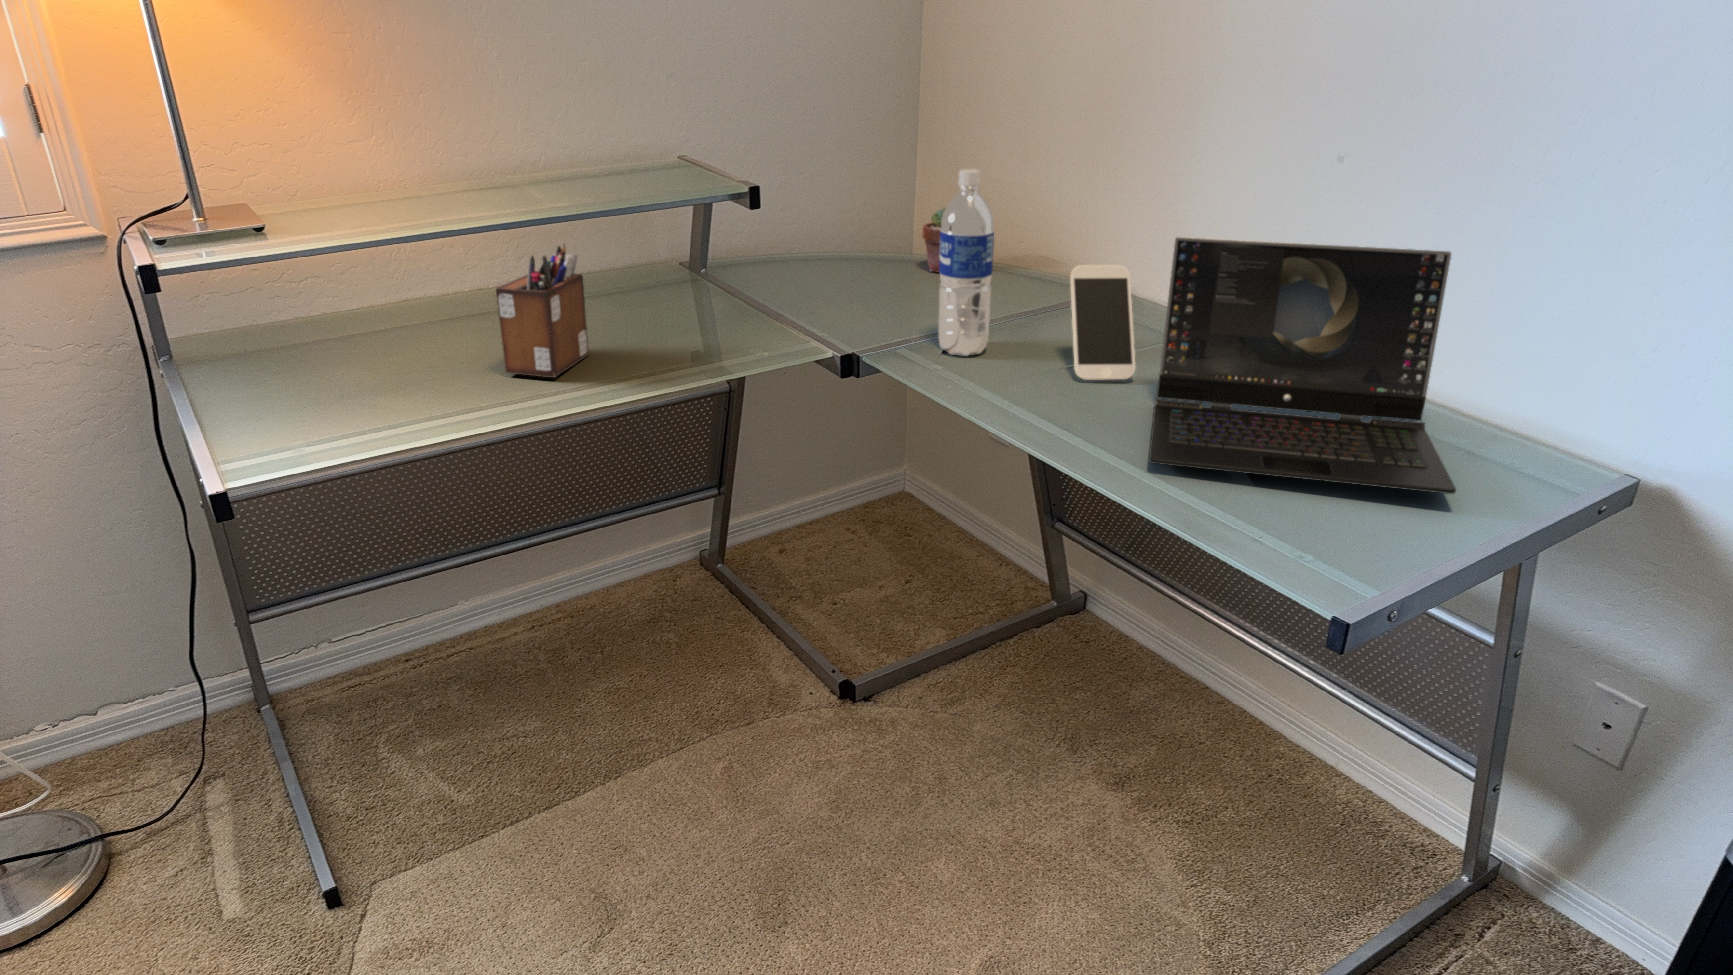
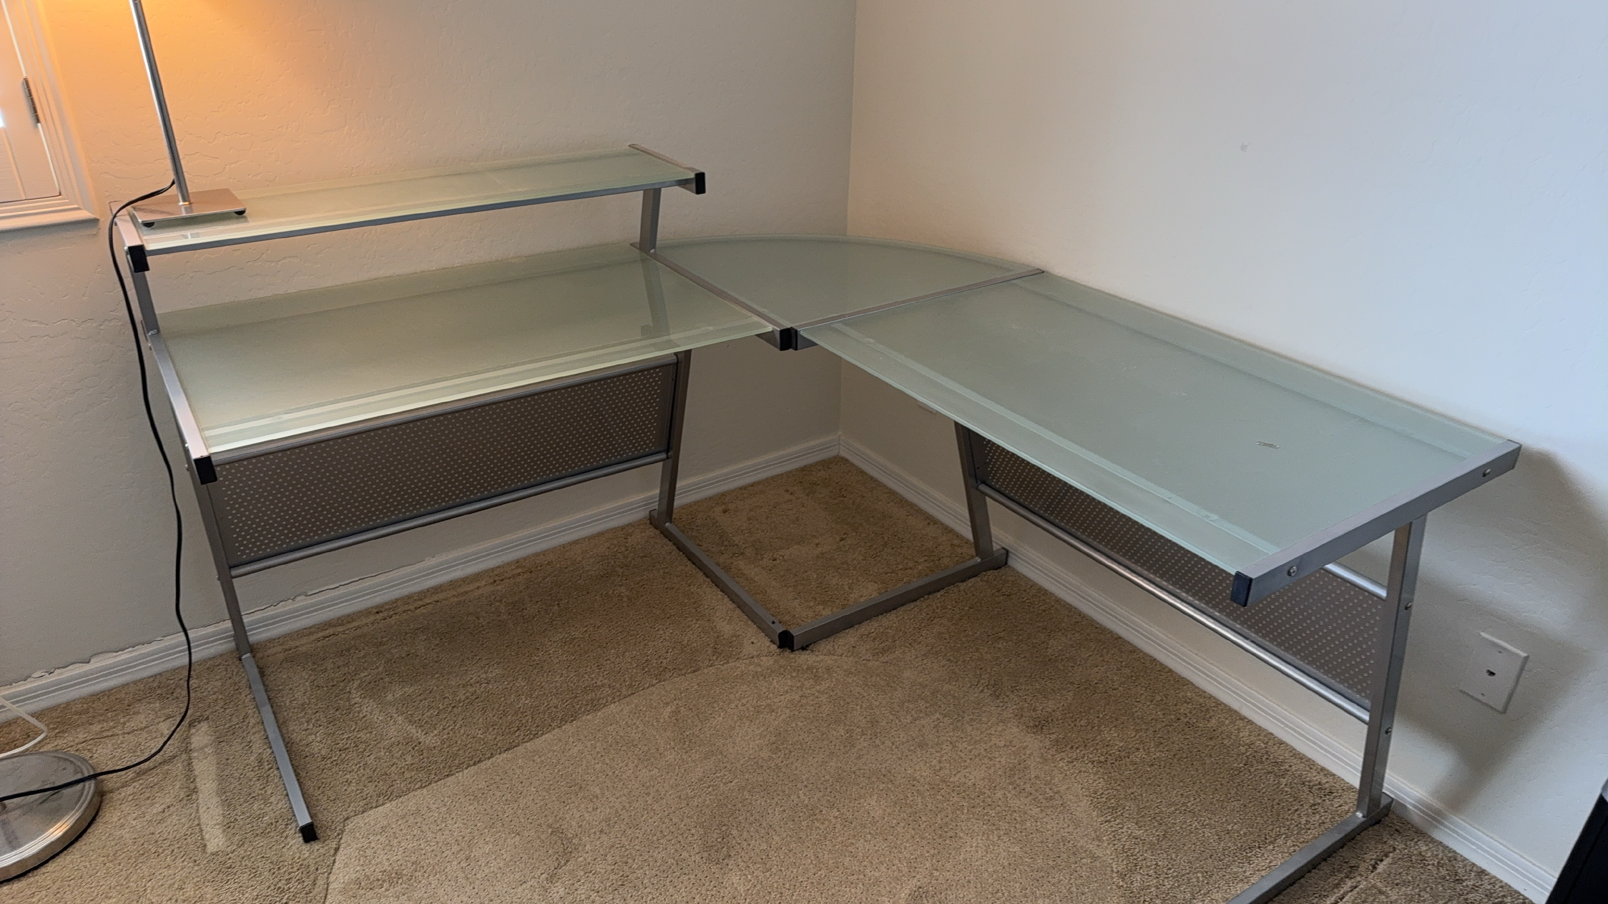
- laptop [1149,237,1457,494]
- smartphone [1070,264,1135,381]
- water bottle [938,169,995,356]
- potted succulent [922,207,946,273]
- desk organizer [495,243,589,377]
